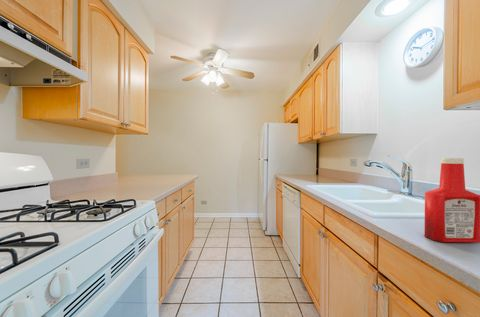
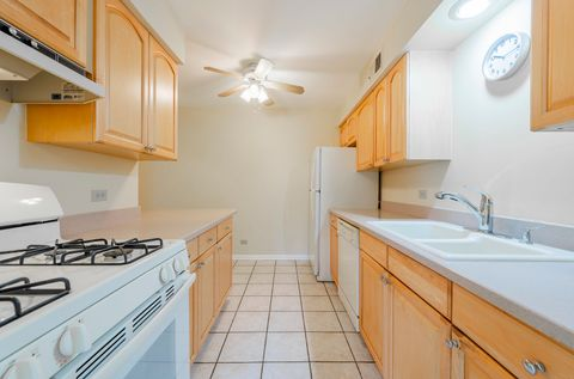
- soap bottle [424,157,480,244]
